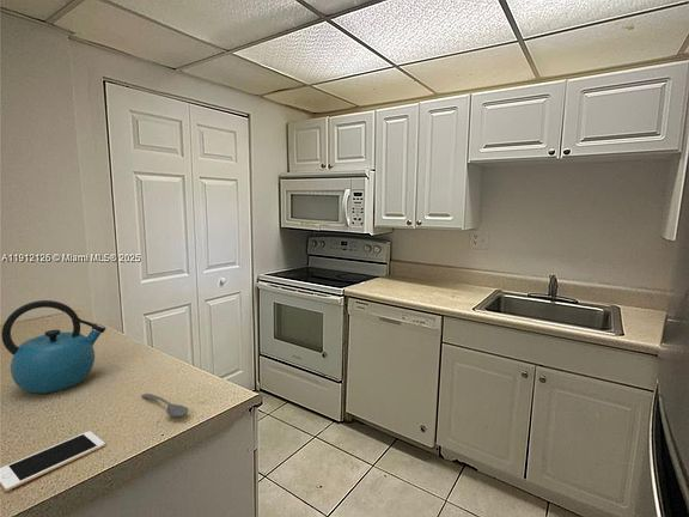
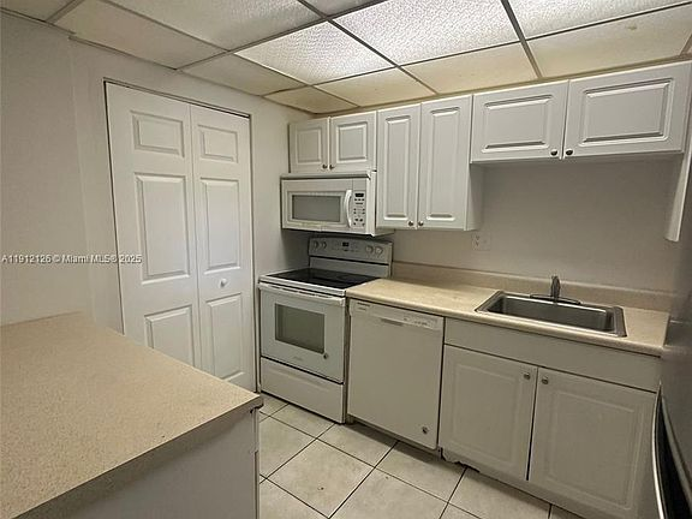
- cell phone [0,430,106,492]
- soupspoon [140,393,189,419]
- kettle [0,299,108,395]
